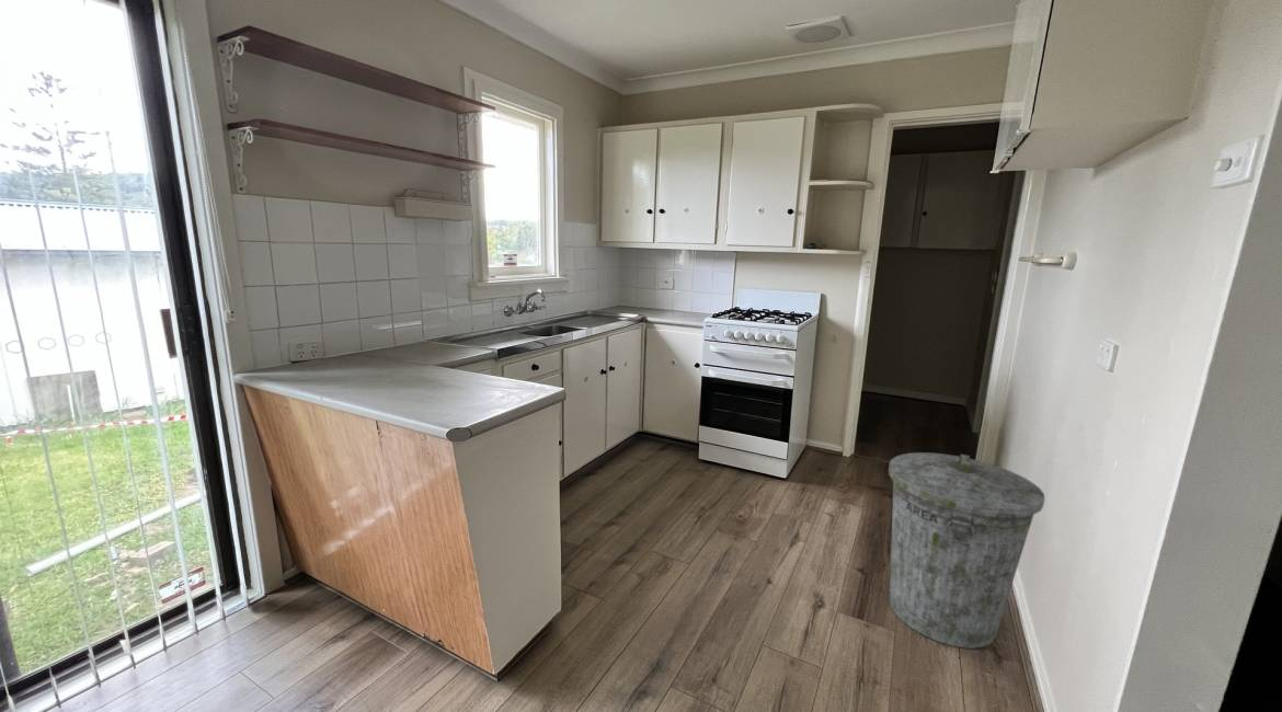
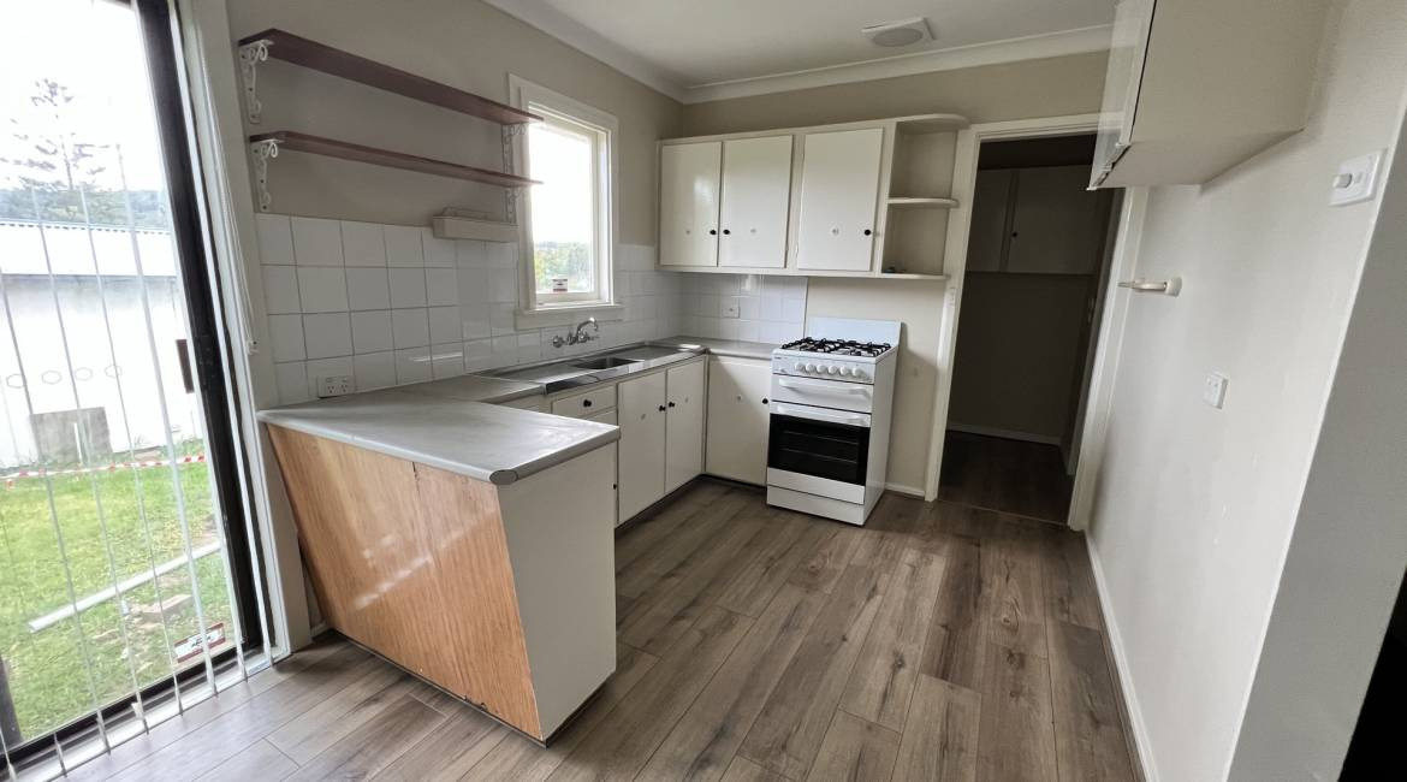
- trash can [888,451,1046,650]
